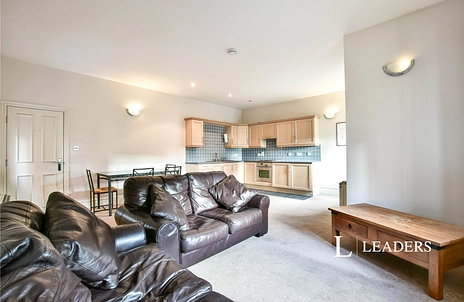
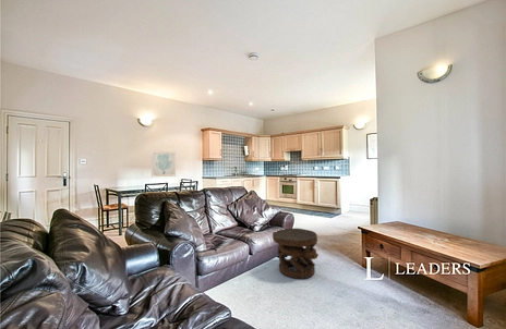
+ wall art [150,149,177,178]
+ side table [272,228,320,280]
